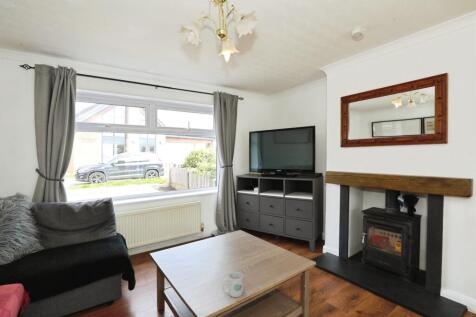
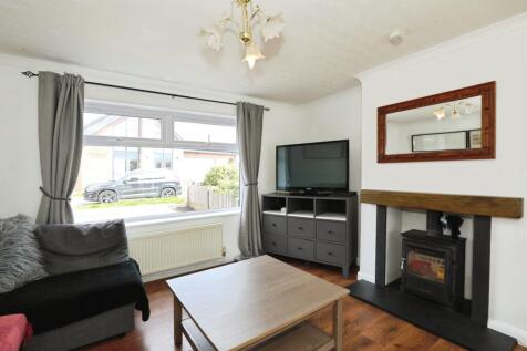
- mug [221,271,244,298]
